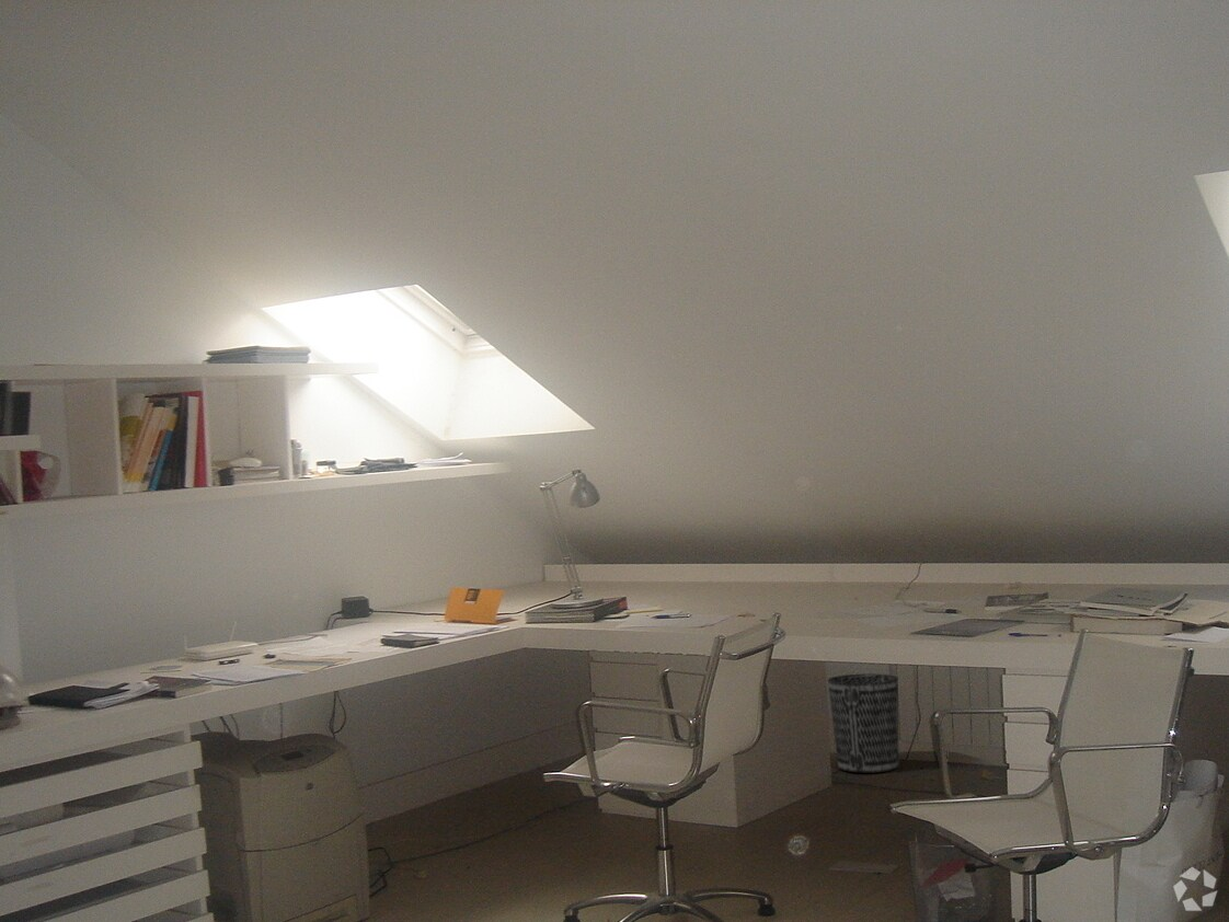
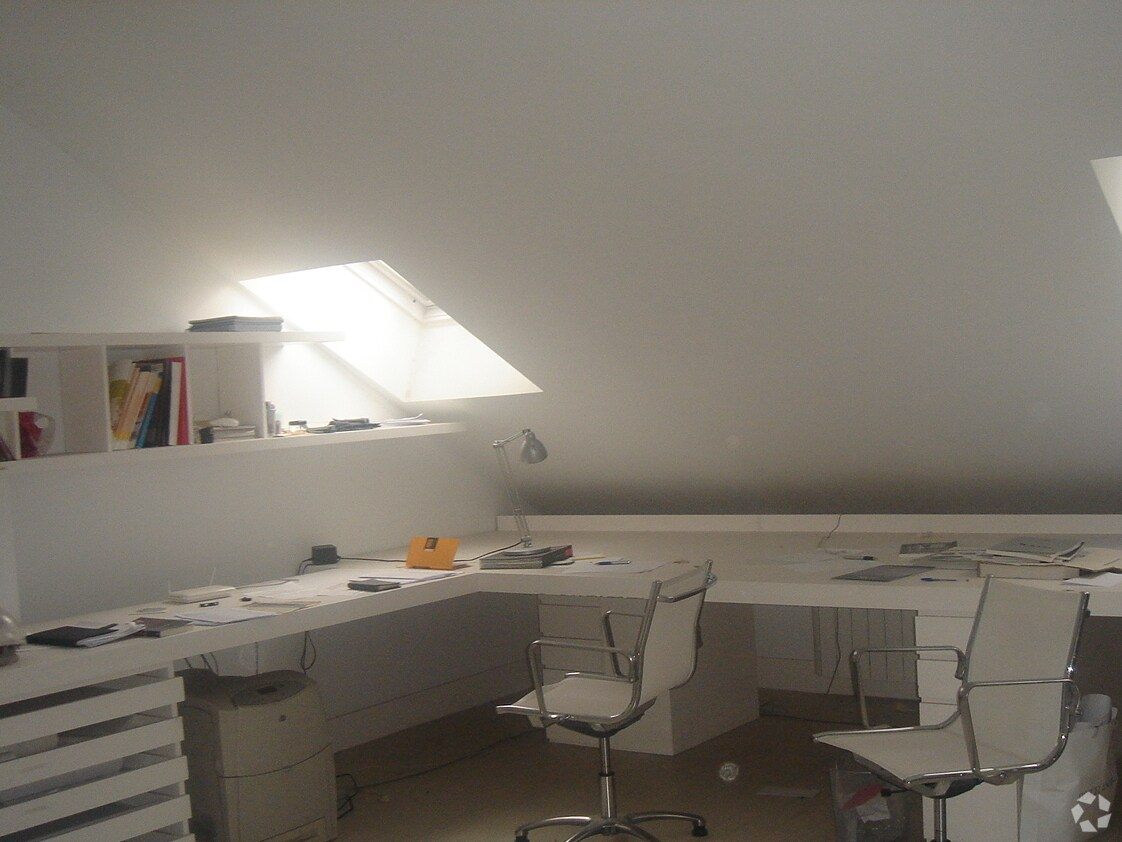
- wastebasket [827,673,899,774]
